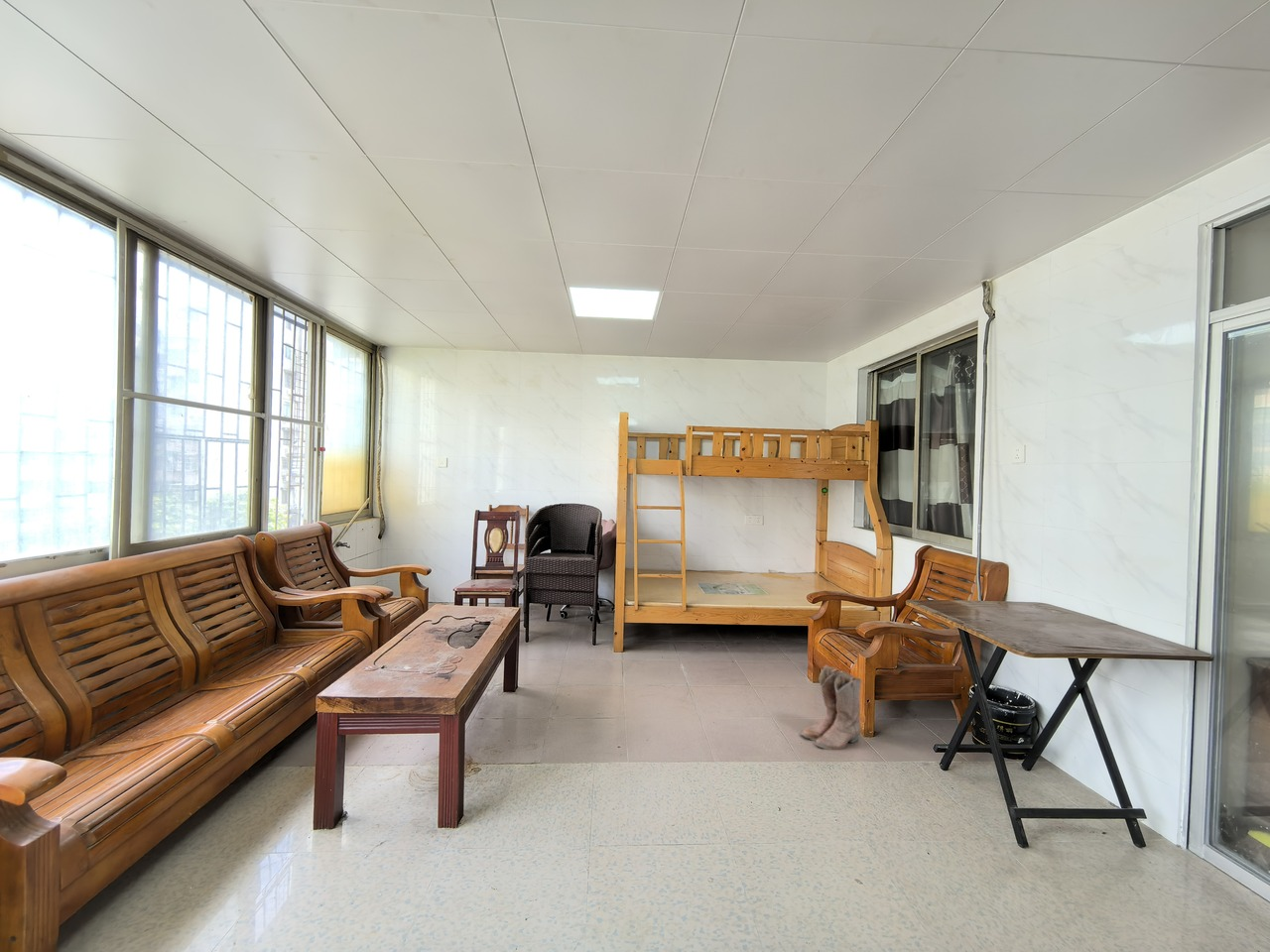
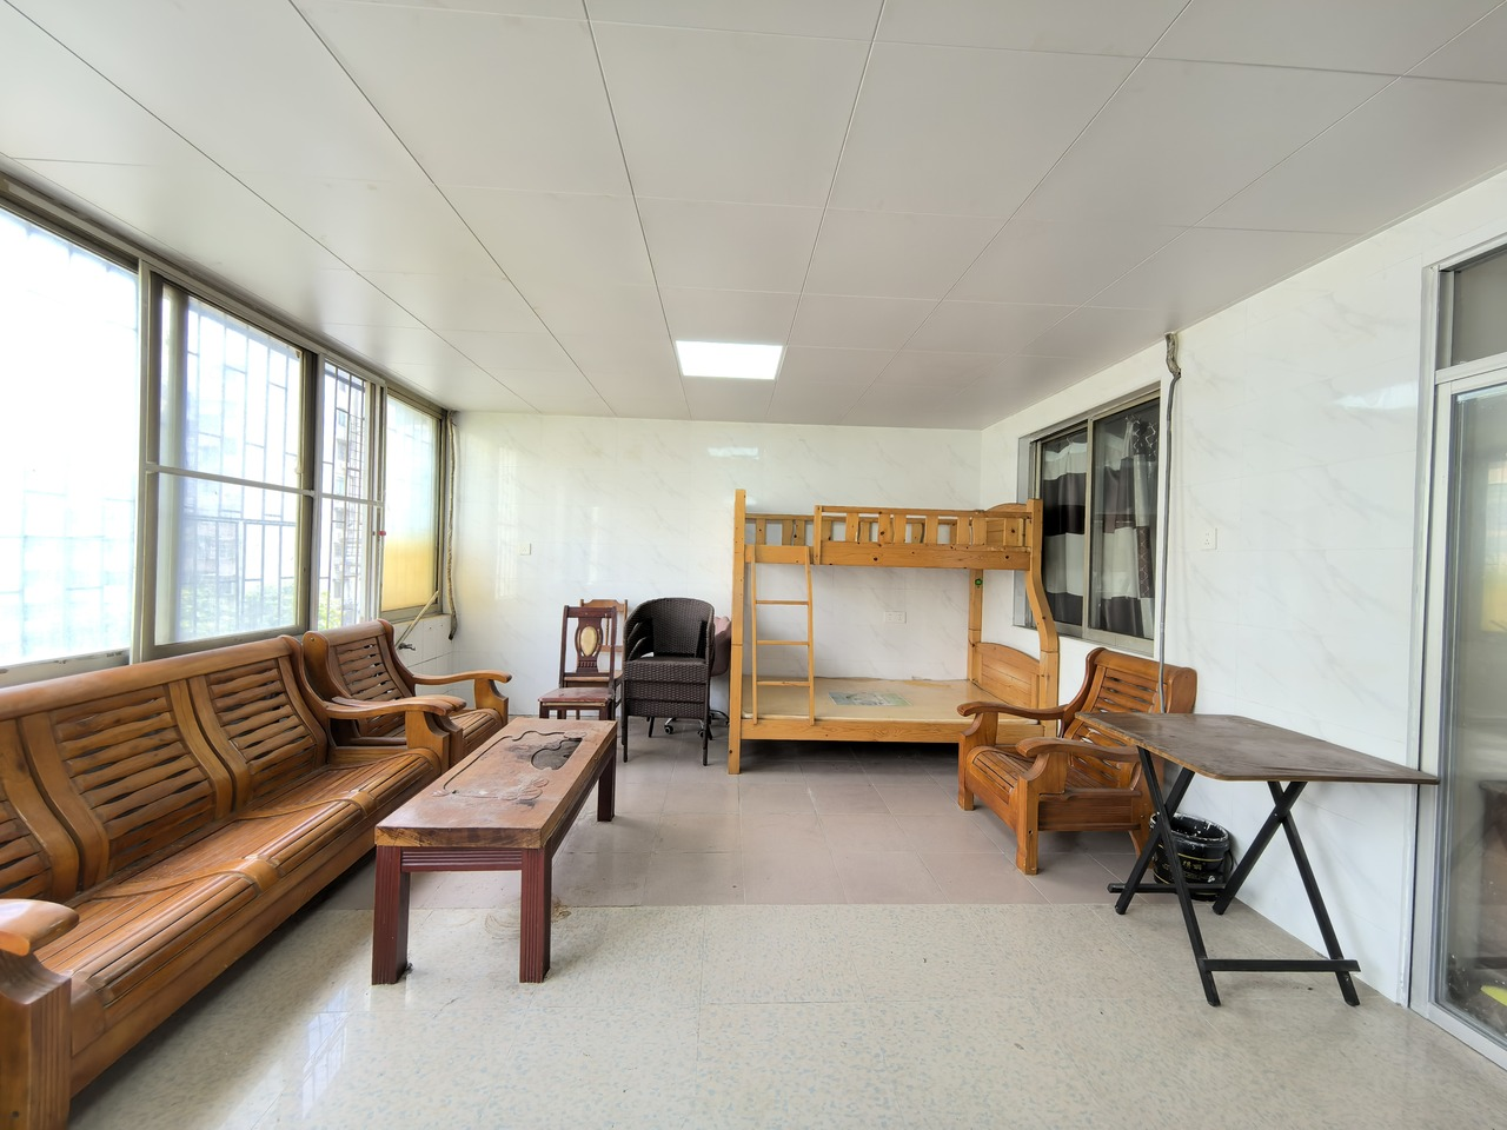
- boots [800,664,863,751]
